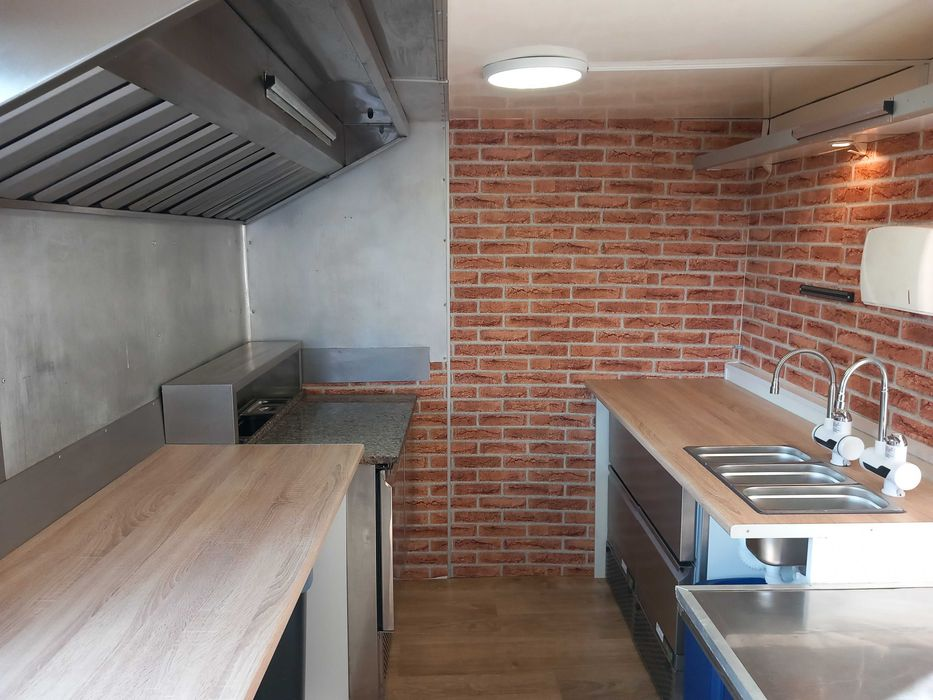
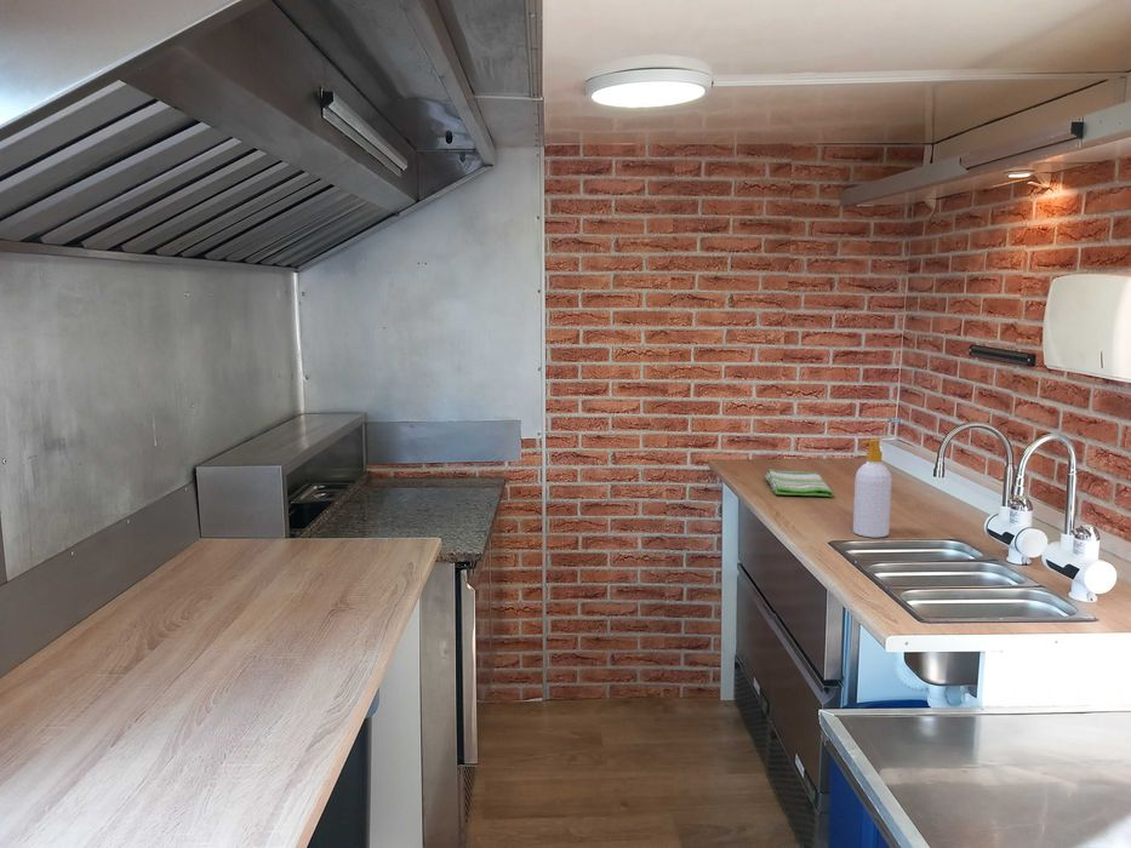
+ soap bottle [852,439,893,539]
+ dish towel [764,468,834,498]
